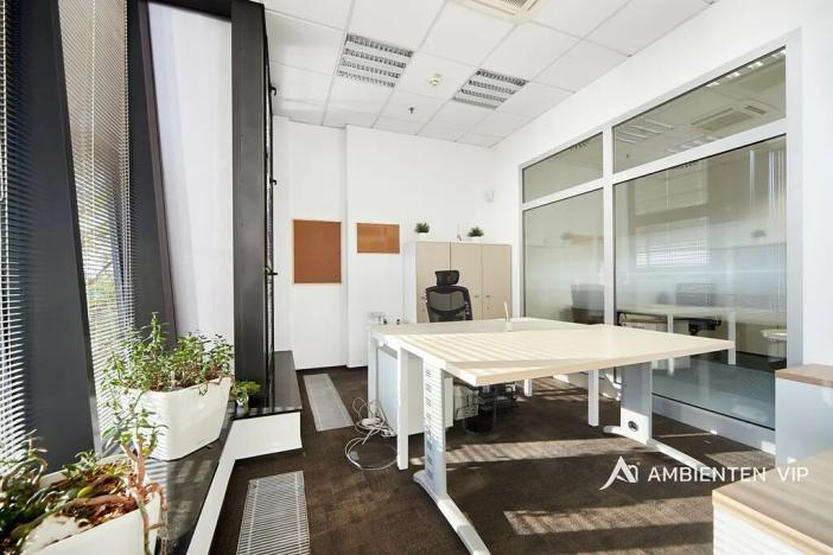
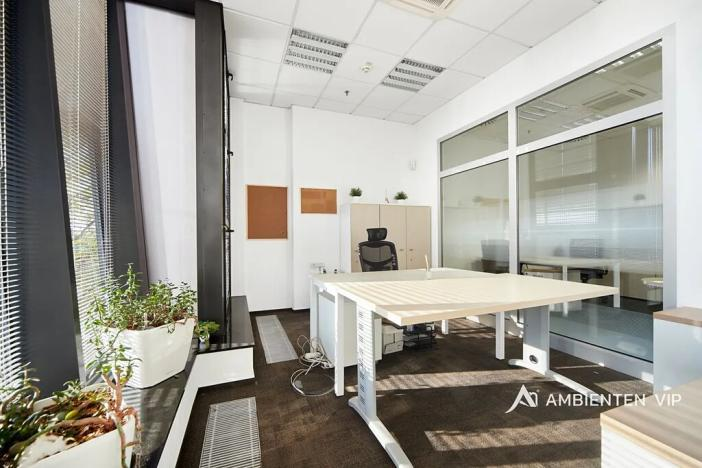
- waste bin [458,383,500,436]
